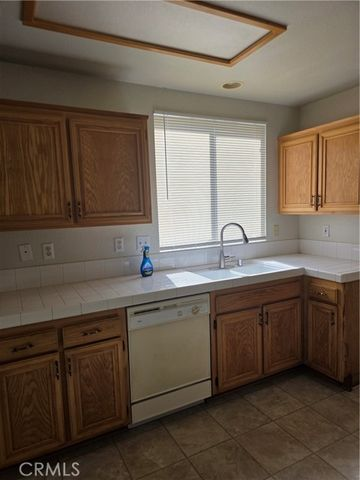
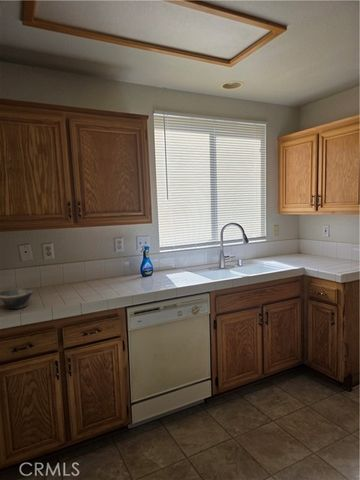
+ bowl [0,287,35,310]
